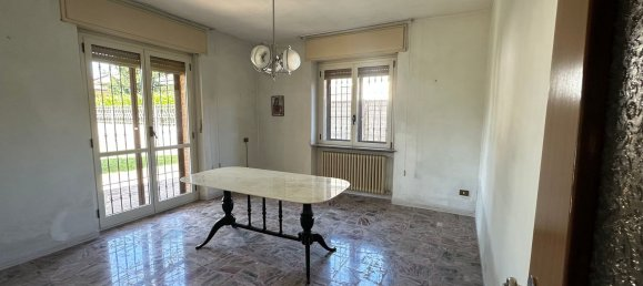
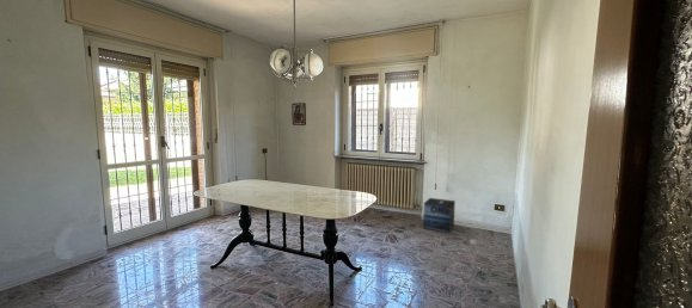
+ cardboard box [422,197,457,234]
